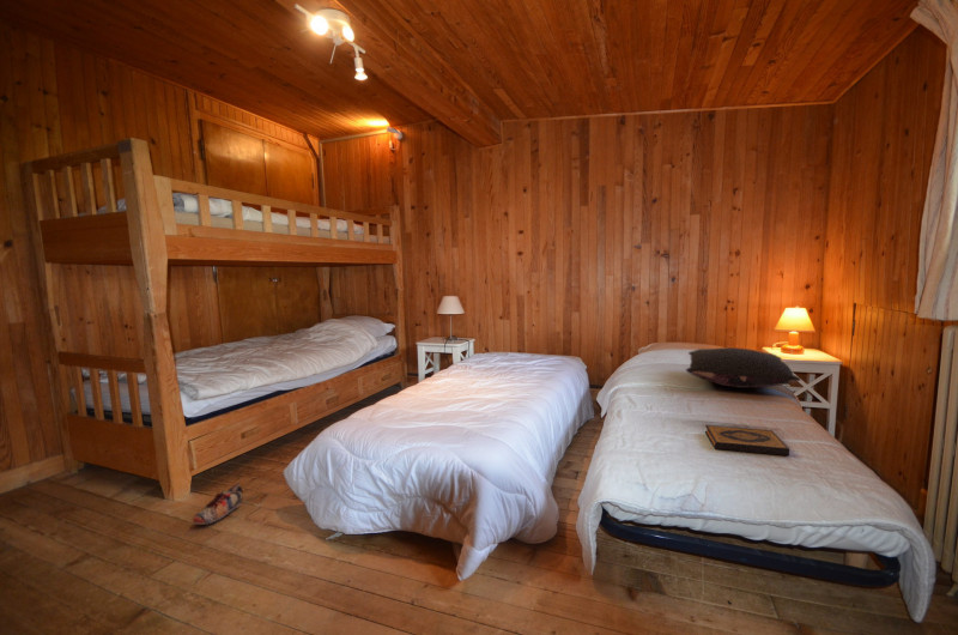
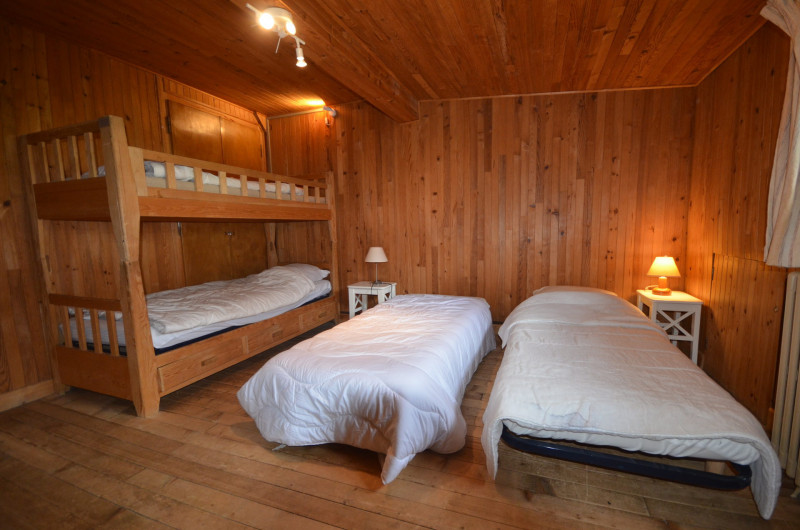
- pillow [685,346,802,389]
- hardback book [704,424,790,456]
- shoe [192,482,244,526]
